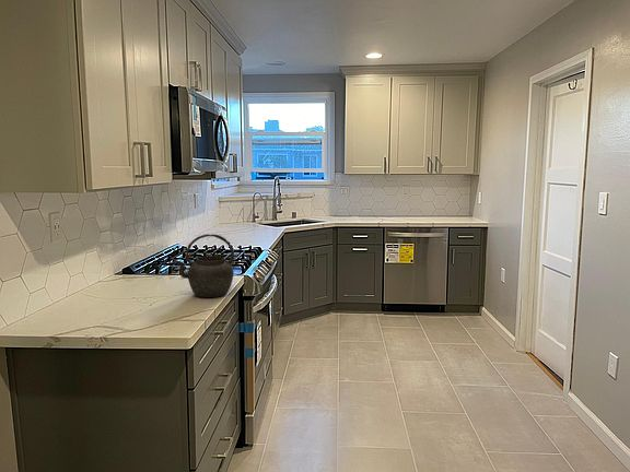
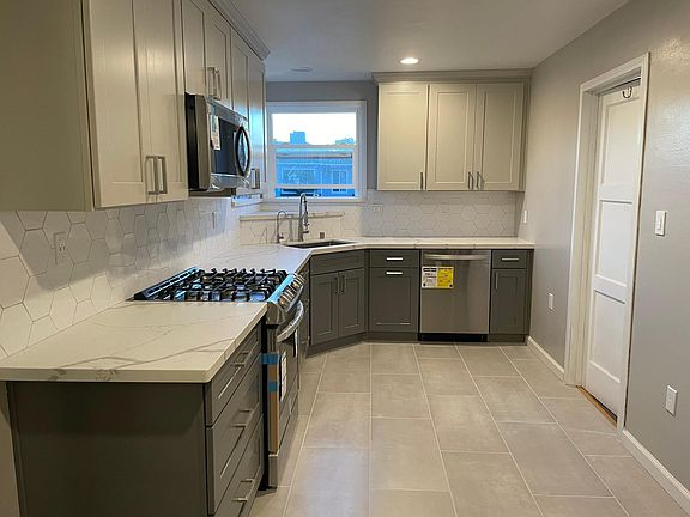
- kettle [172,233,235,298]
